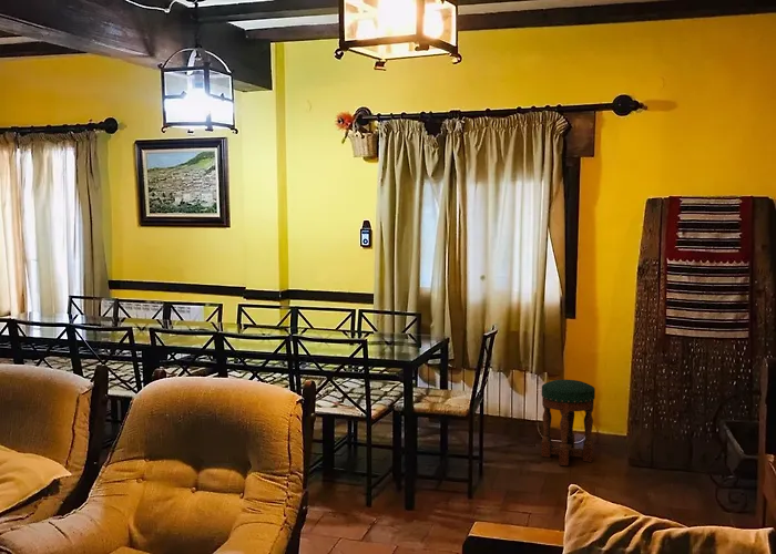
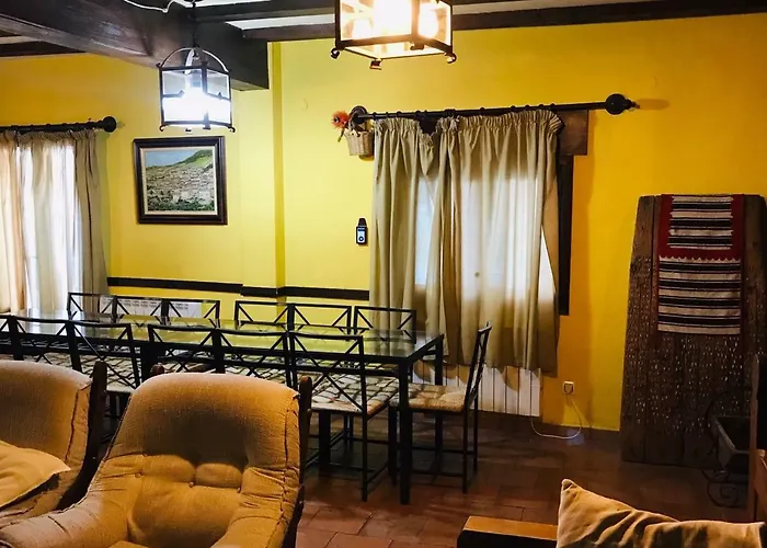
- stool [541,379,596,466]
